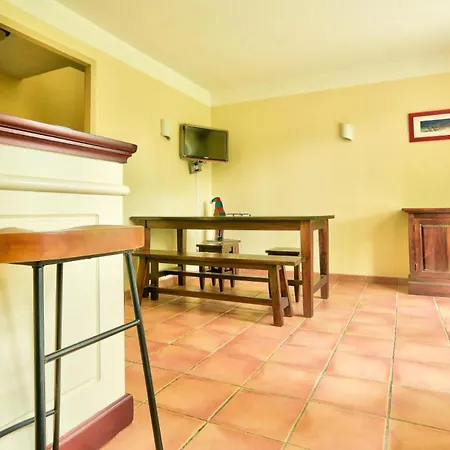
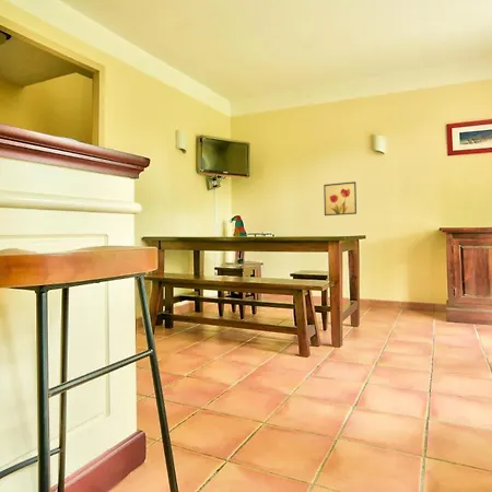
+ wall art [323,180,358,216]
